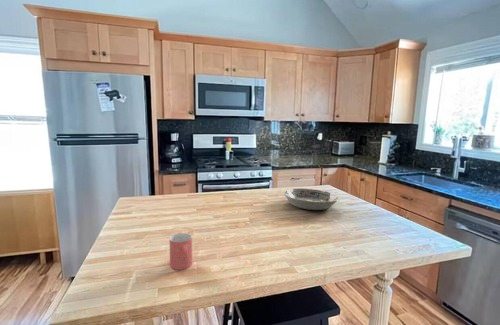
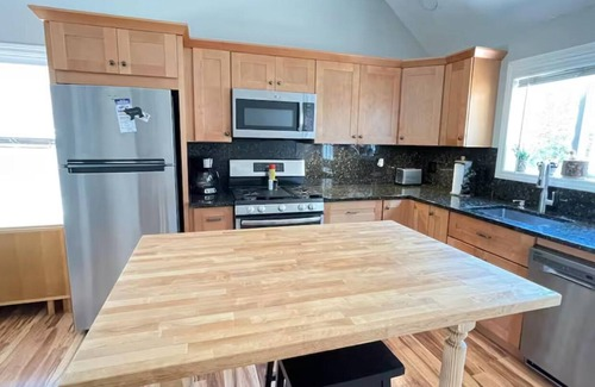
- bowl [283,187,340,211]
- cup [168,232,193,271]
